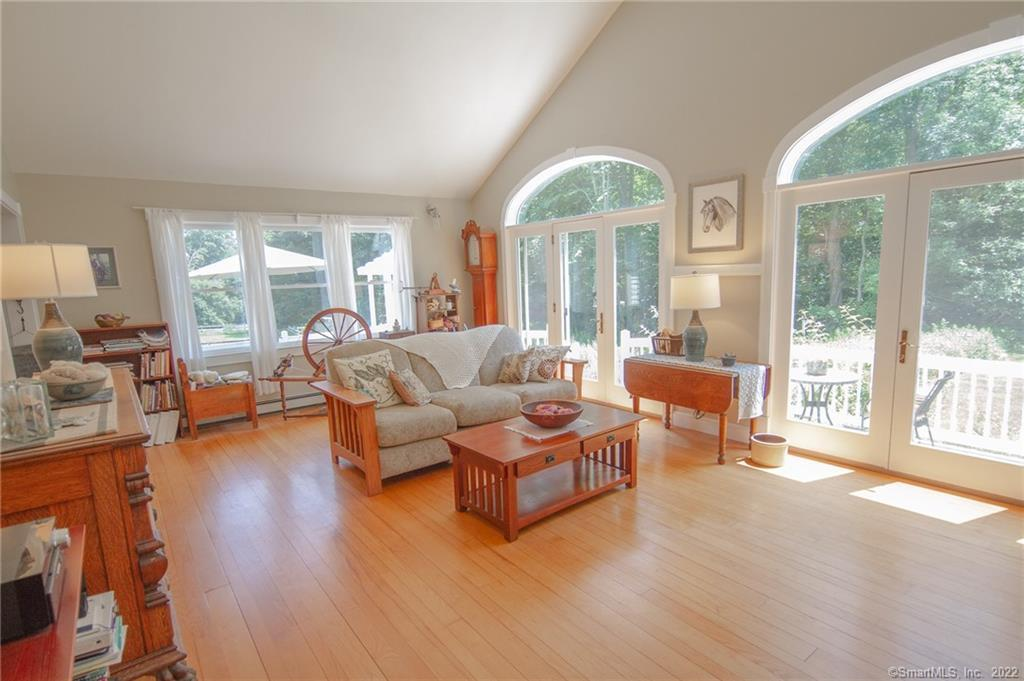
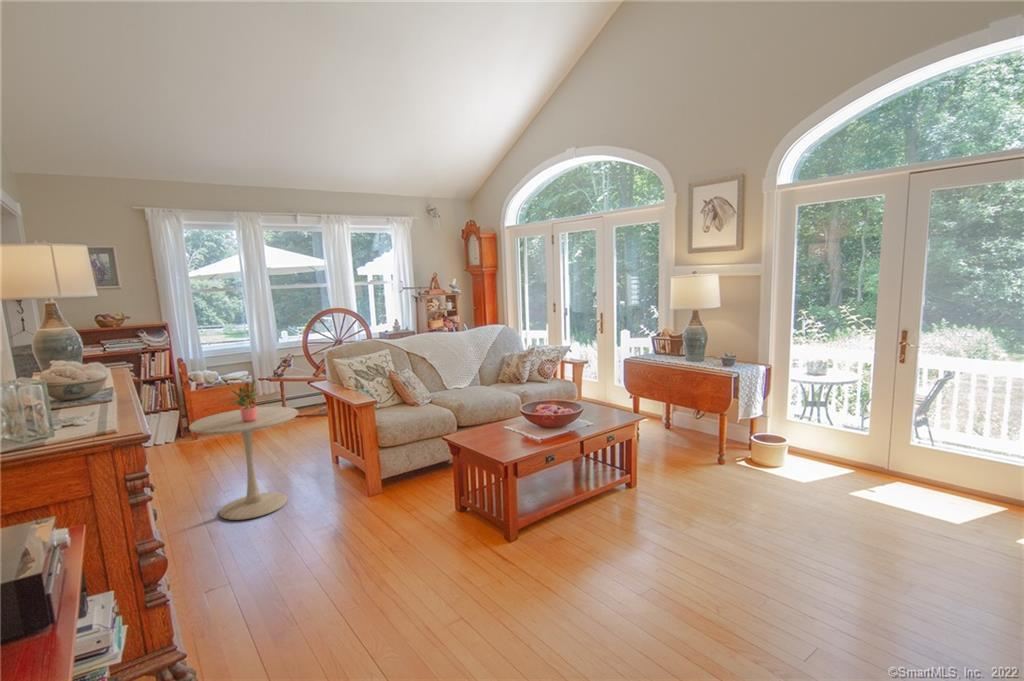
+ potted plant [230,379,258,422]
+ side table [188,406,299,521]
